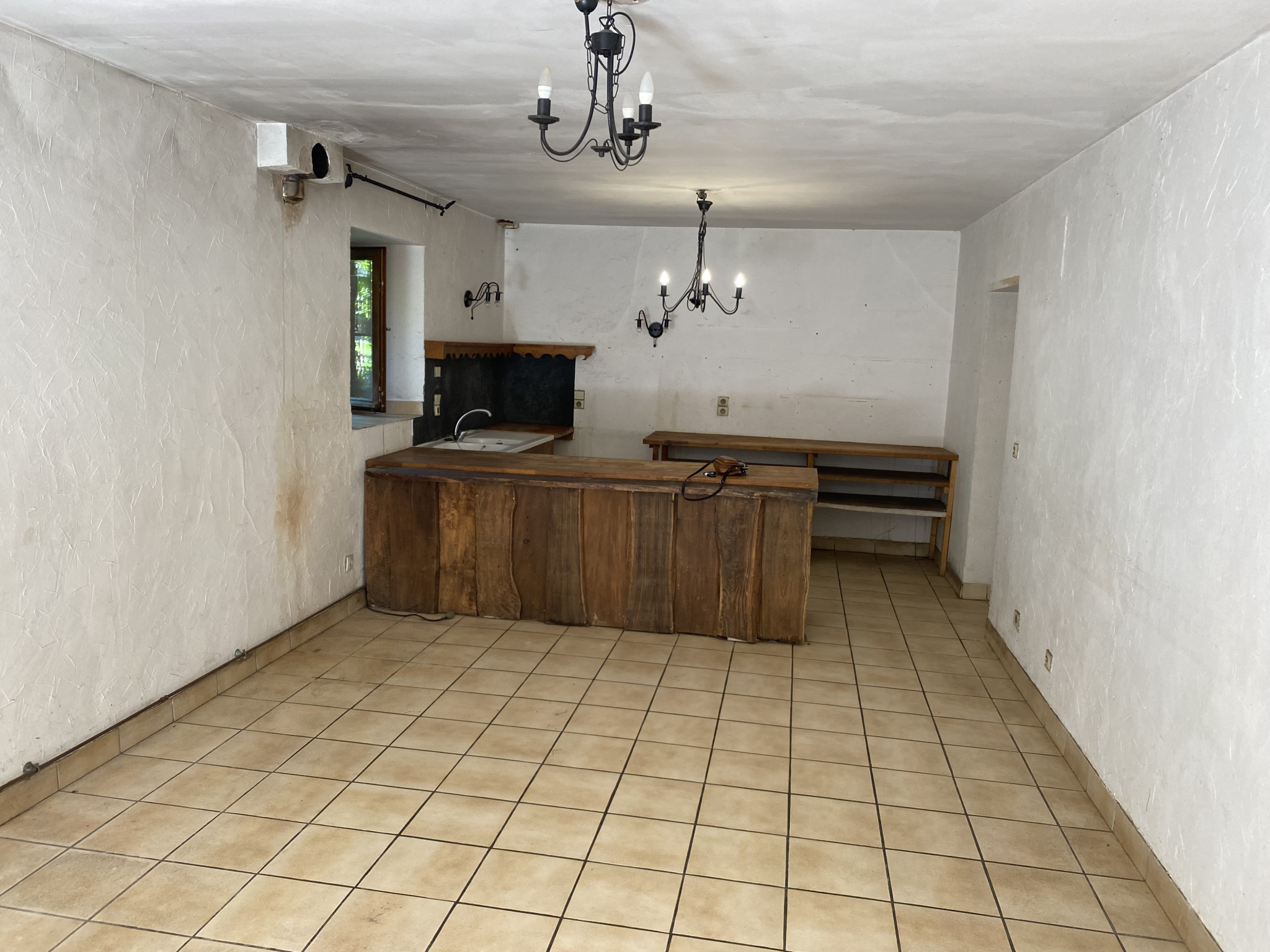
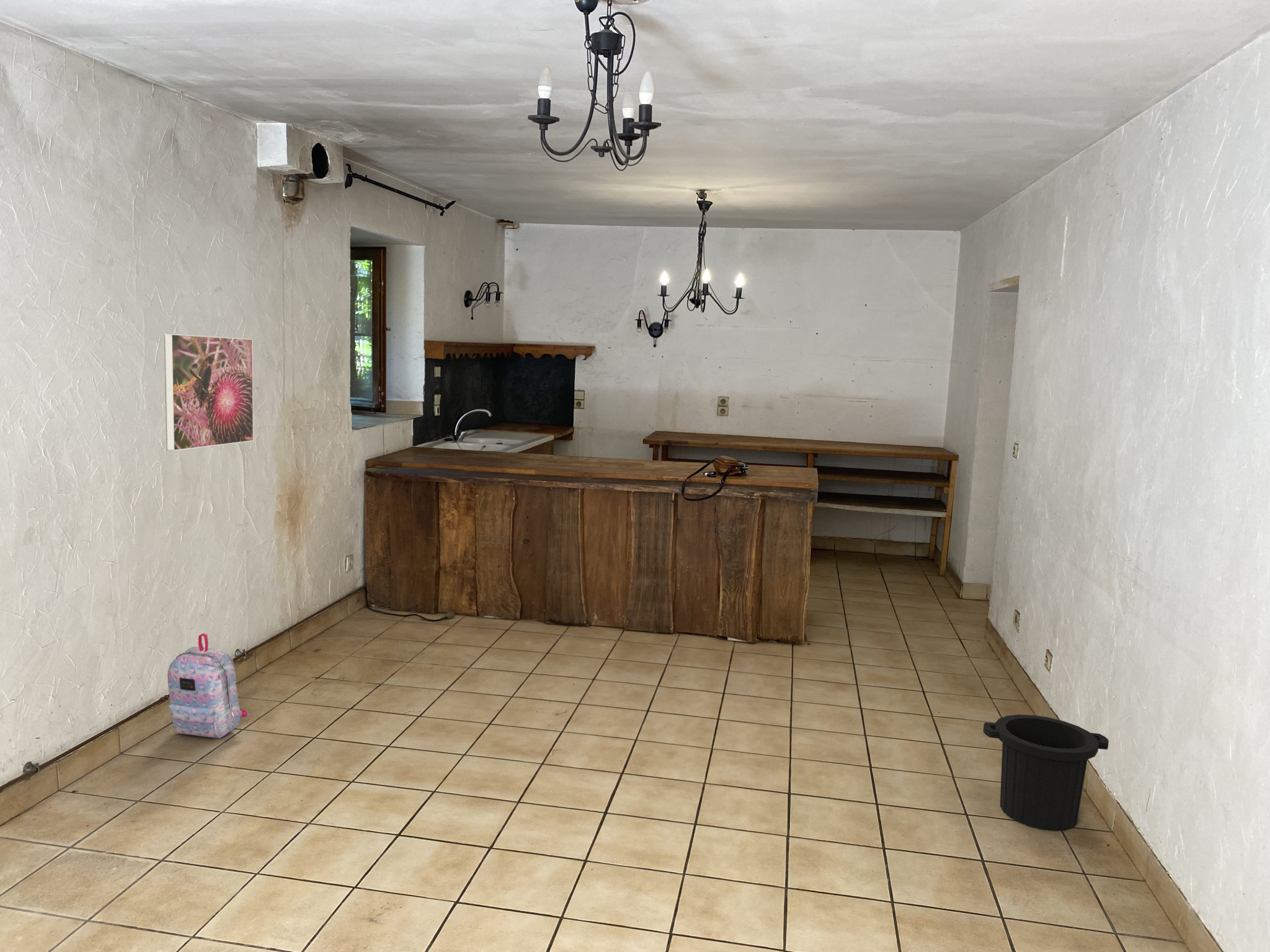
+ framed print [164,333,254,452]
+ trash can [983,714,1109,831]
+ backpack [167,632,248,739]
